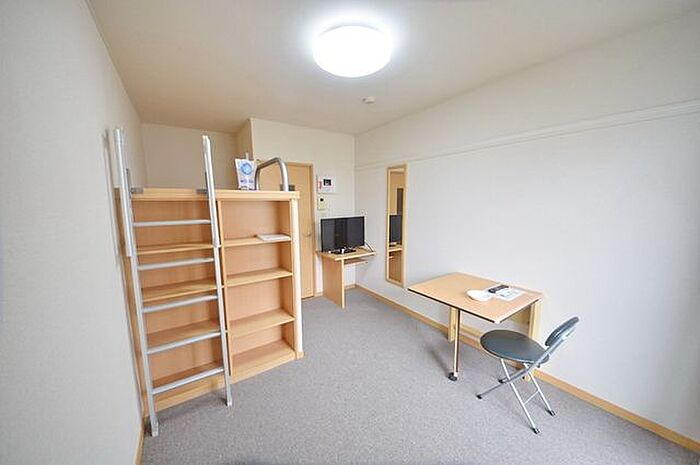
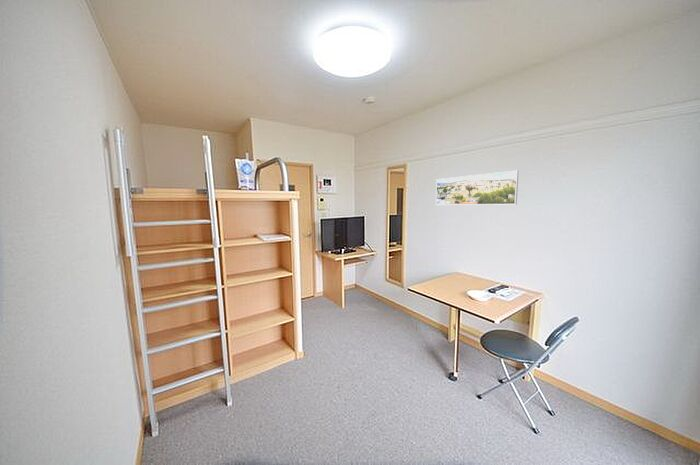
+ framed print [435,170,520,206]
